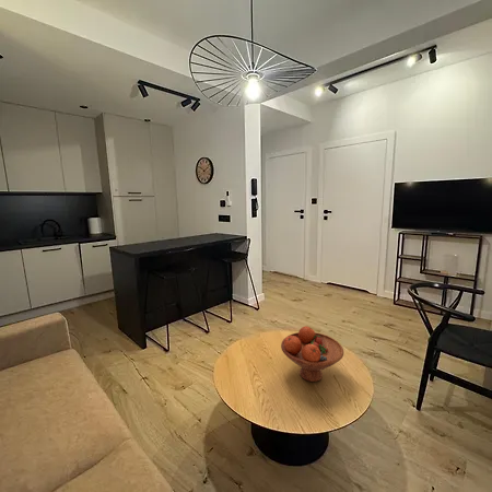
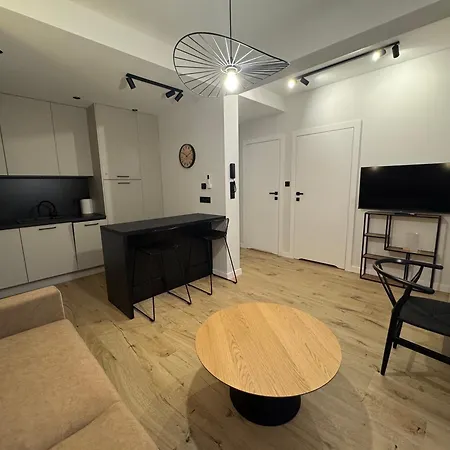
- fruit bowl [280,325,344,383]
